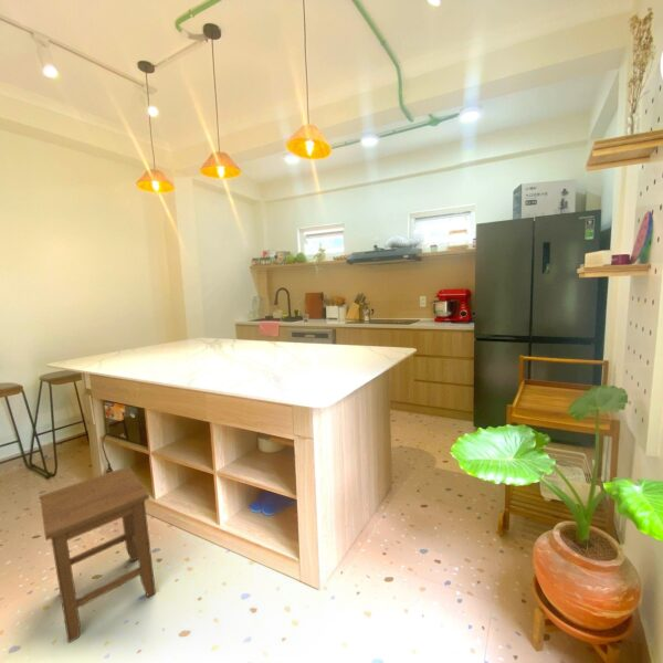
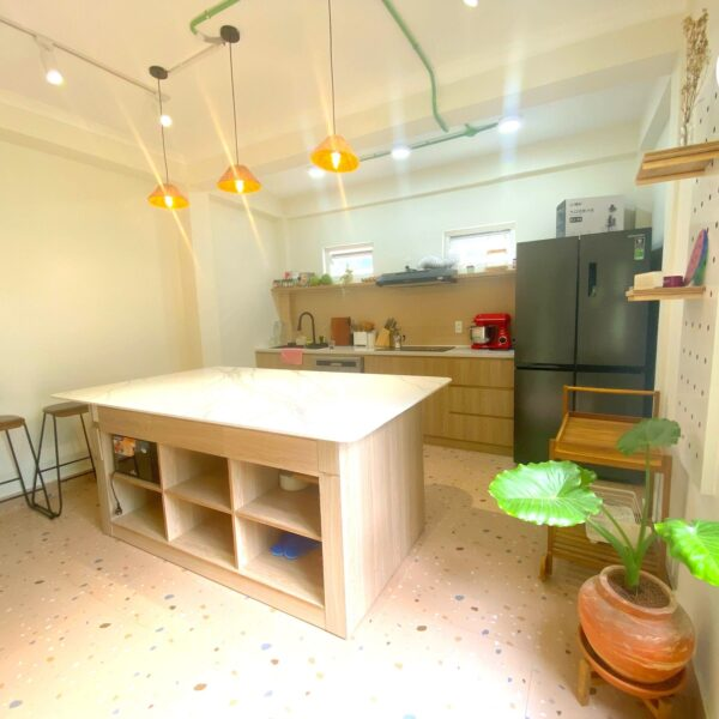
- stool [39,465,157,644]
